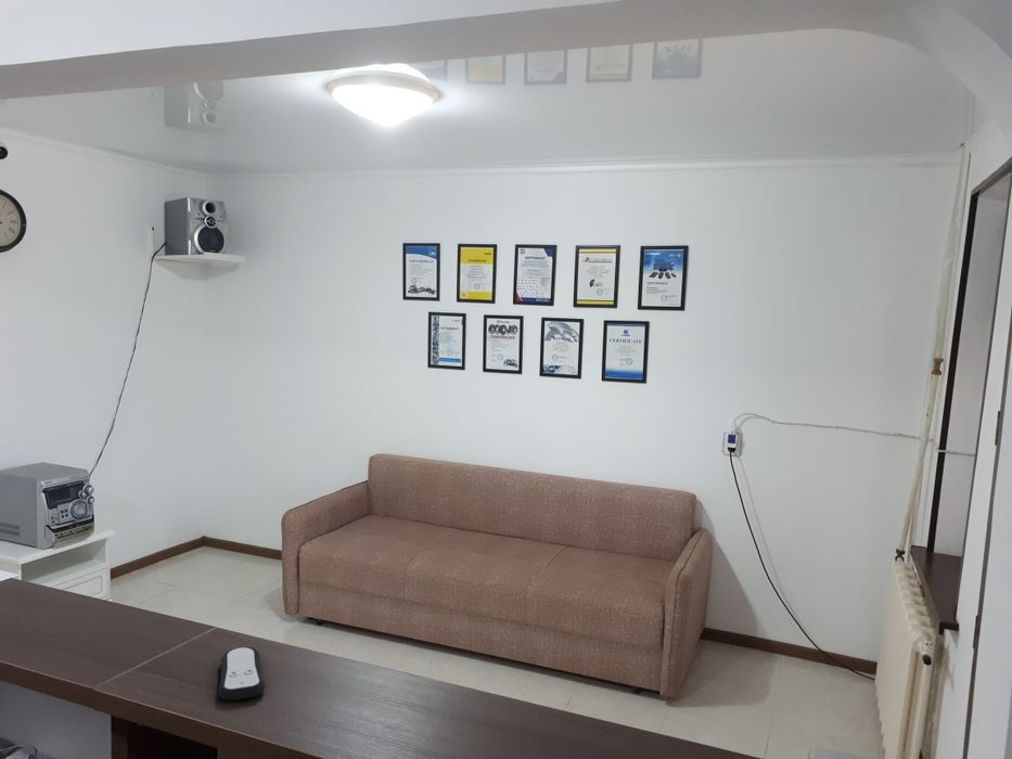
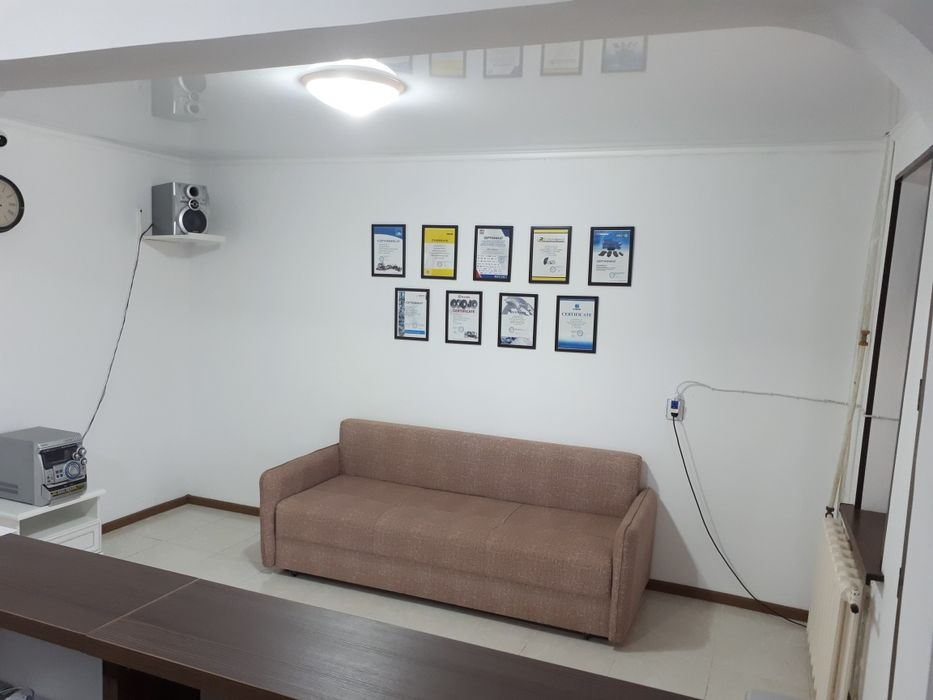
- remote control [217,646,266,702]
